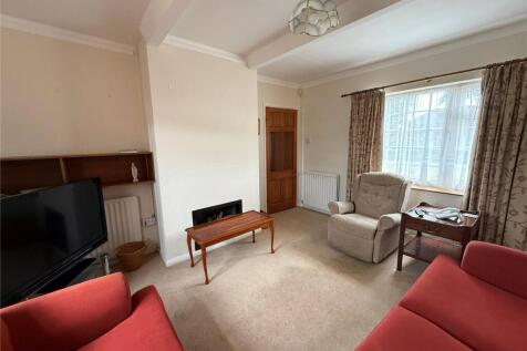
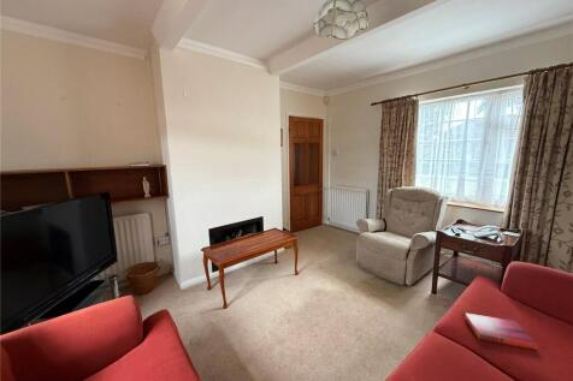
+ hardback book [463,312,539,351]
